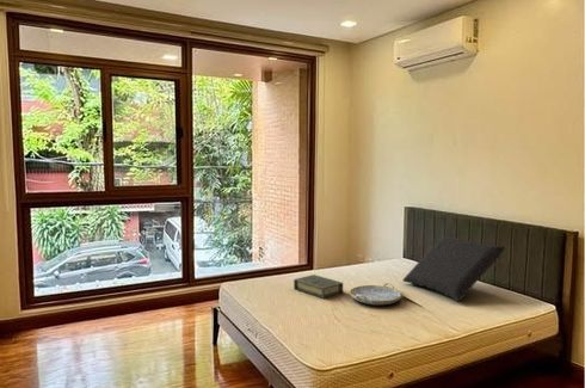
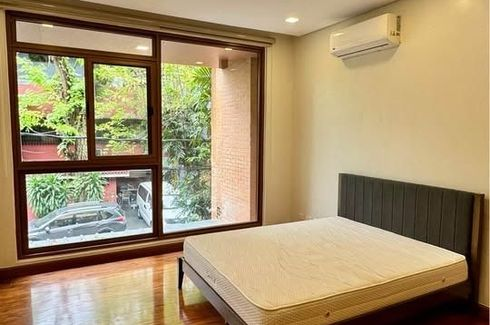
- book [292,273,344,300]
- cushion [401,234,505,302]
- serving tray [349,282,404,307]
